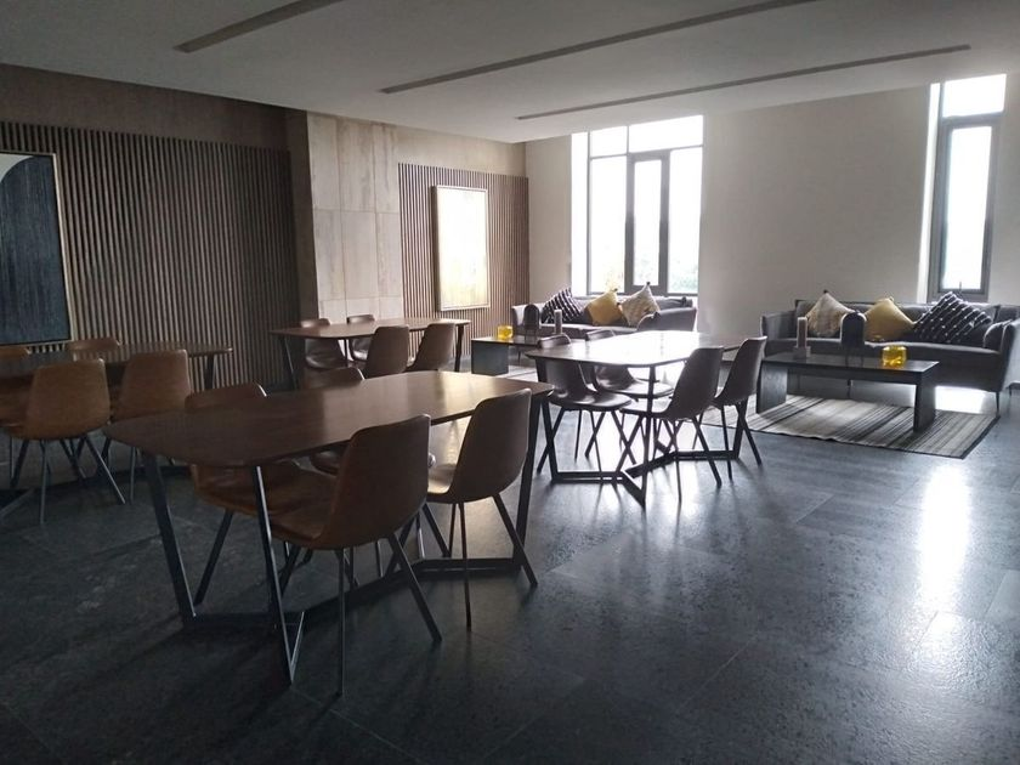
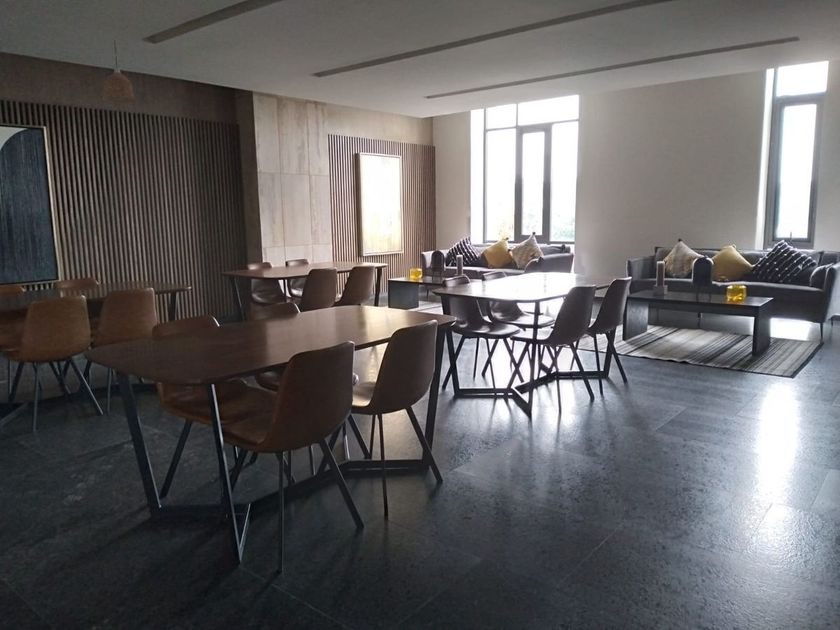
+ pendant lamp [102,40,137,104]
